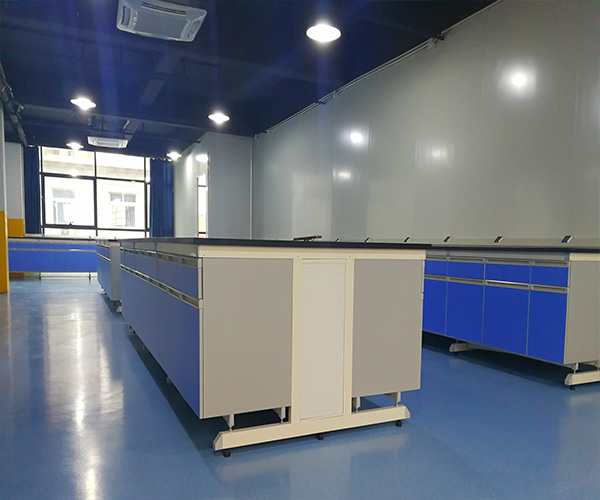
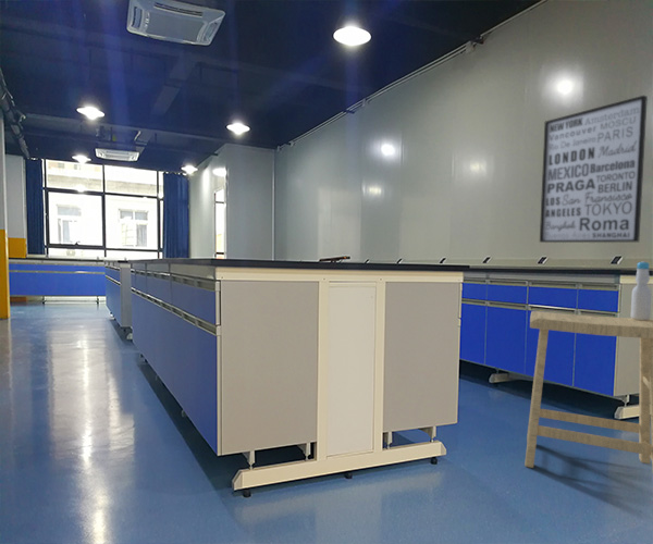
+ stool [523,310,653,472]
+ bottle [630,260,652,321]
+ wall art [539,95,649,244]
